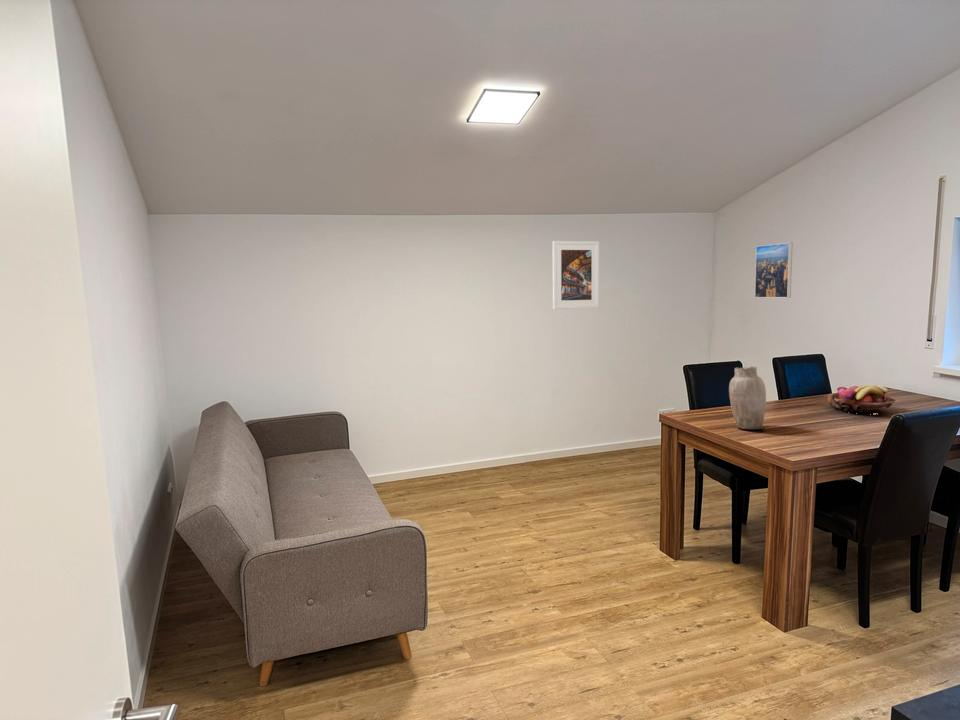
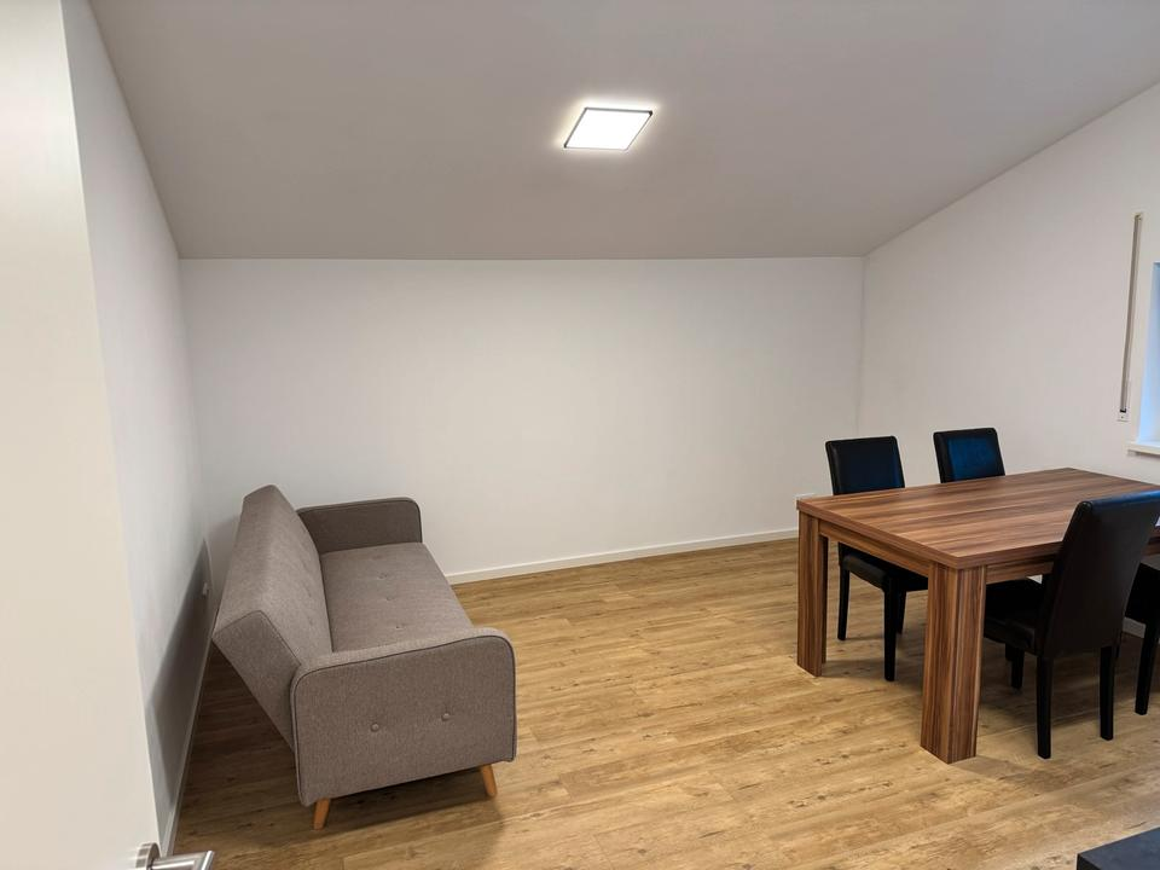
- fruit basket [824,384,896,414]
- vase [728,366,767,430]
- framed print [754,242,793,299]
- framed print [551,240,600,310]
